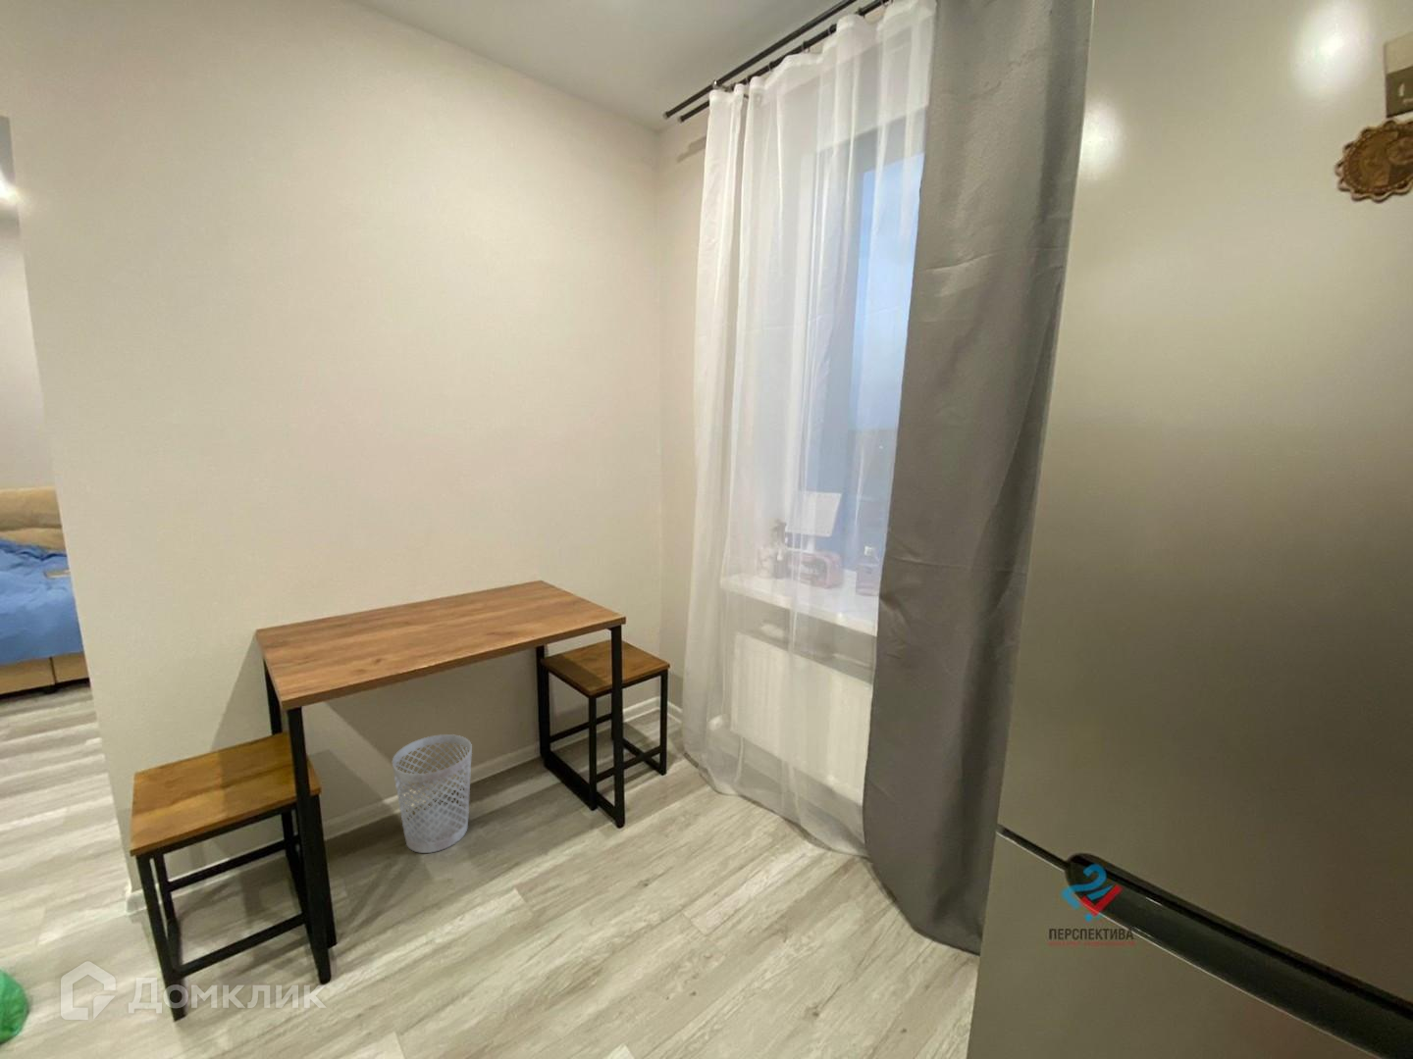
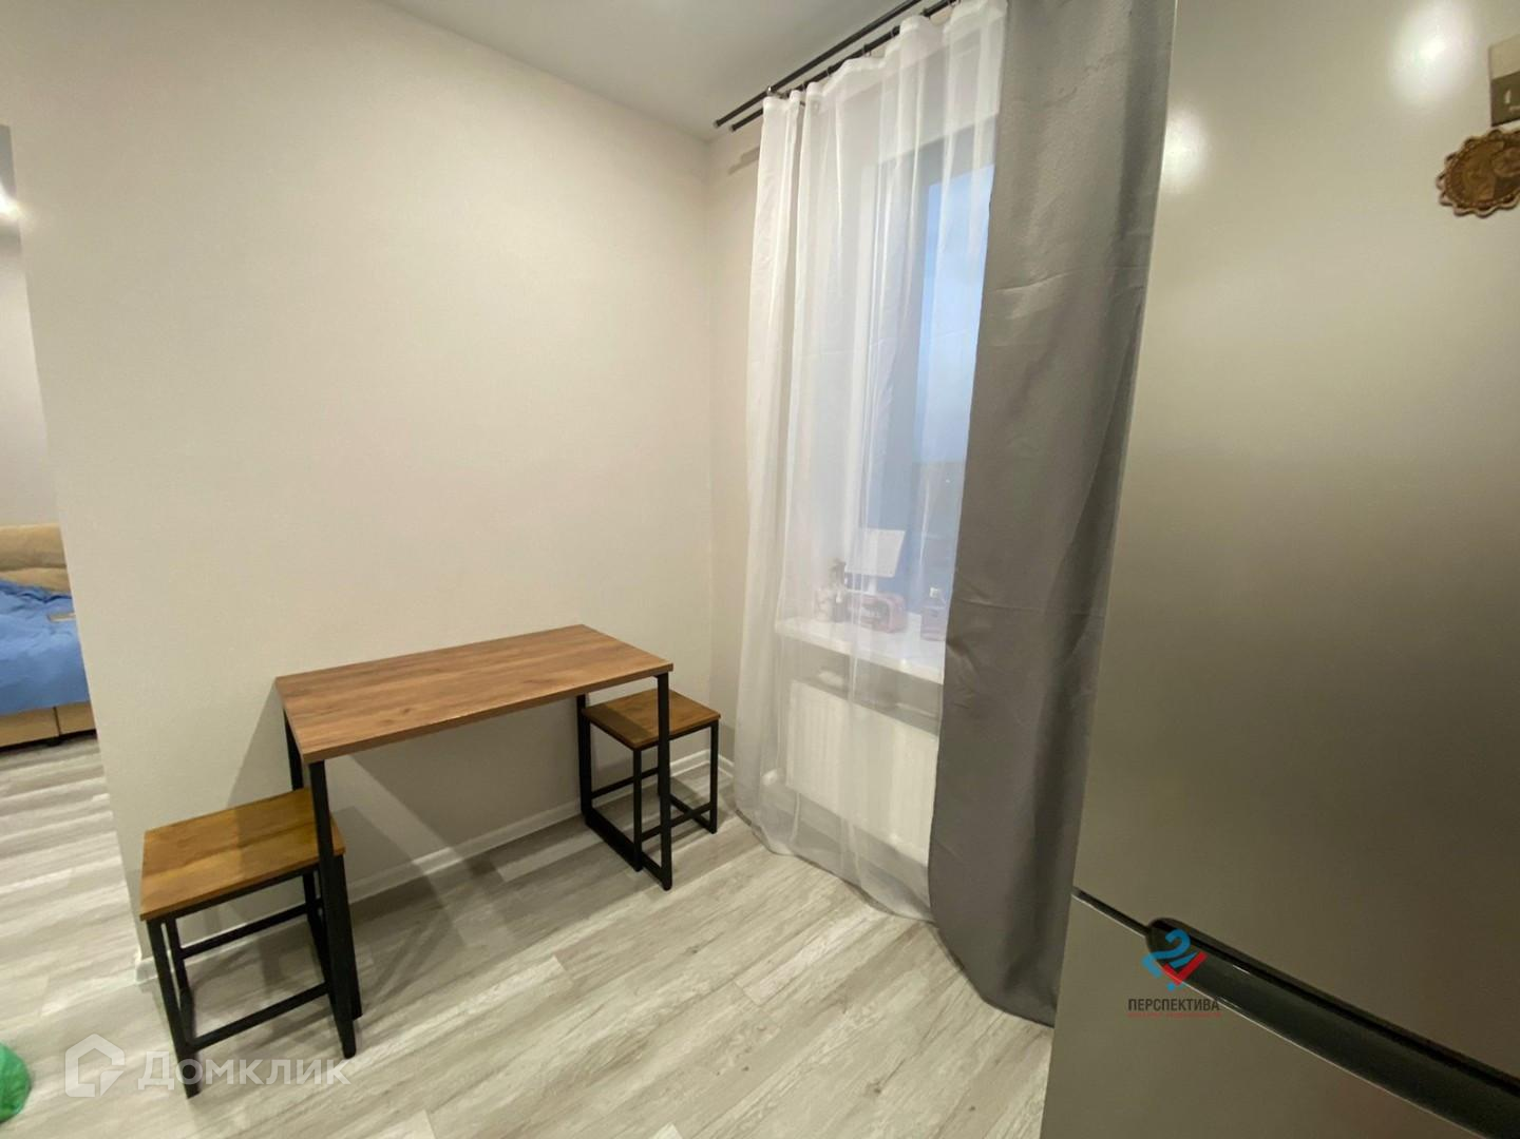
- wastebasket [392,733,473,854]
